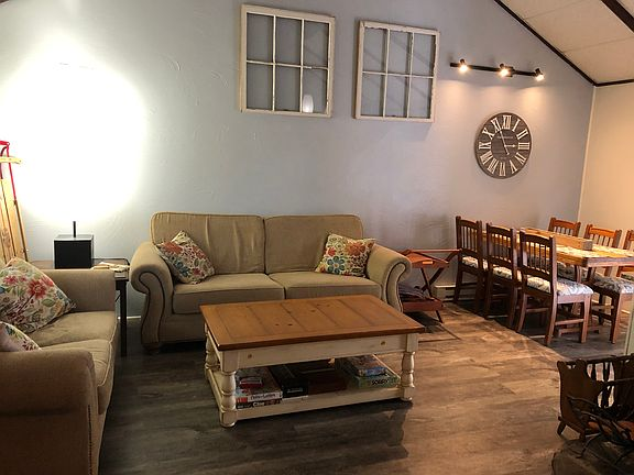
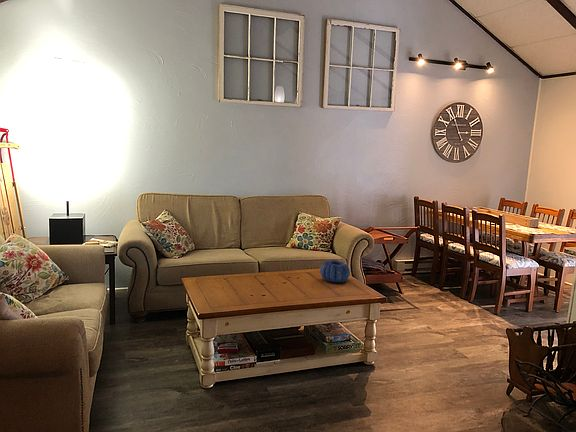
+ decorative bowl [319,259,351,284]
